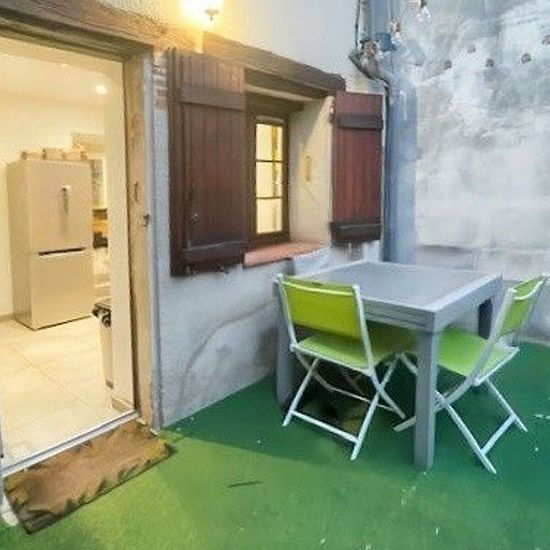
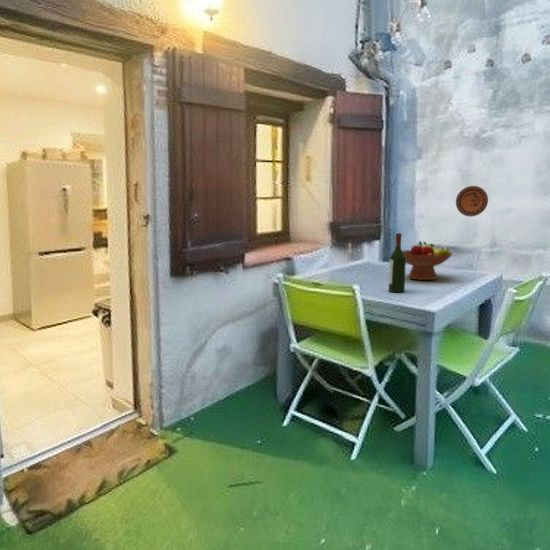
+ wine bottle [388,232,407,293]
+ decorative plate [455,185,489,217]
+ fruit bowl [402,240,454,281]
